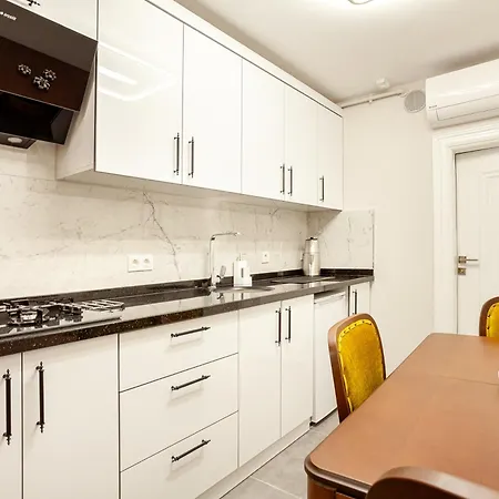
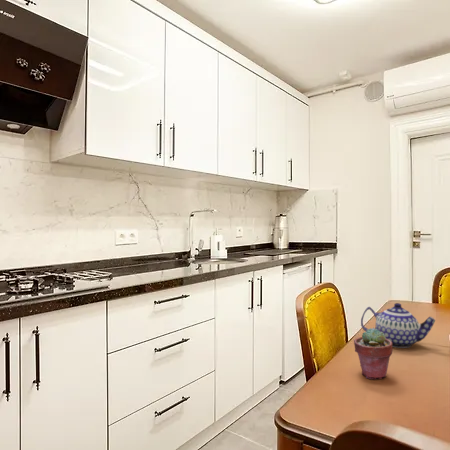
+ teapot [360,302,436,349]
+ potted succulent [353,327,394,380]
